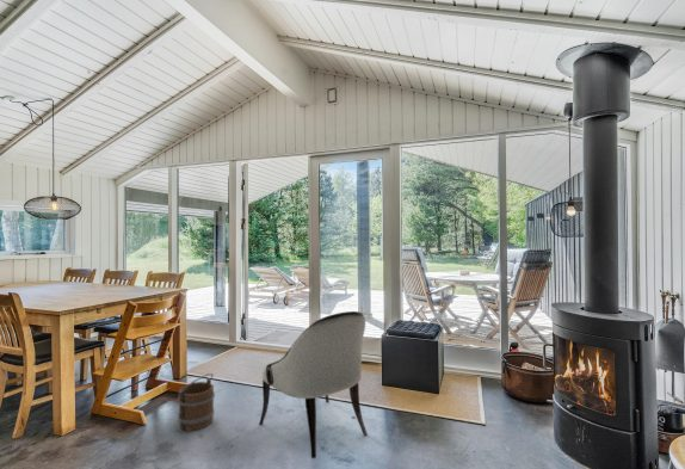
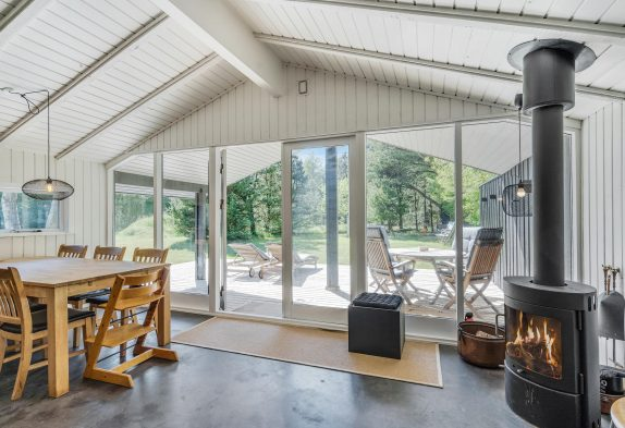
- armchair [258,310,369,459]
- bucket [177,372,216,432]
